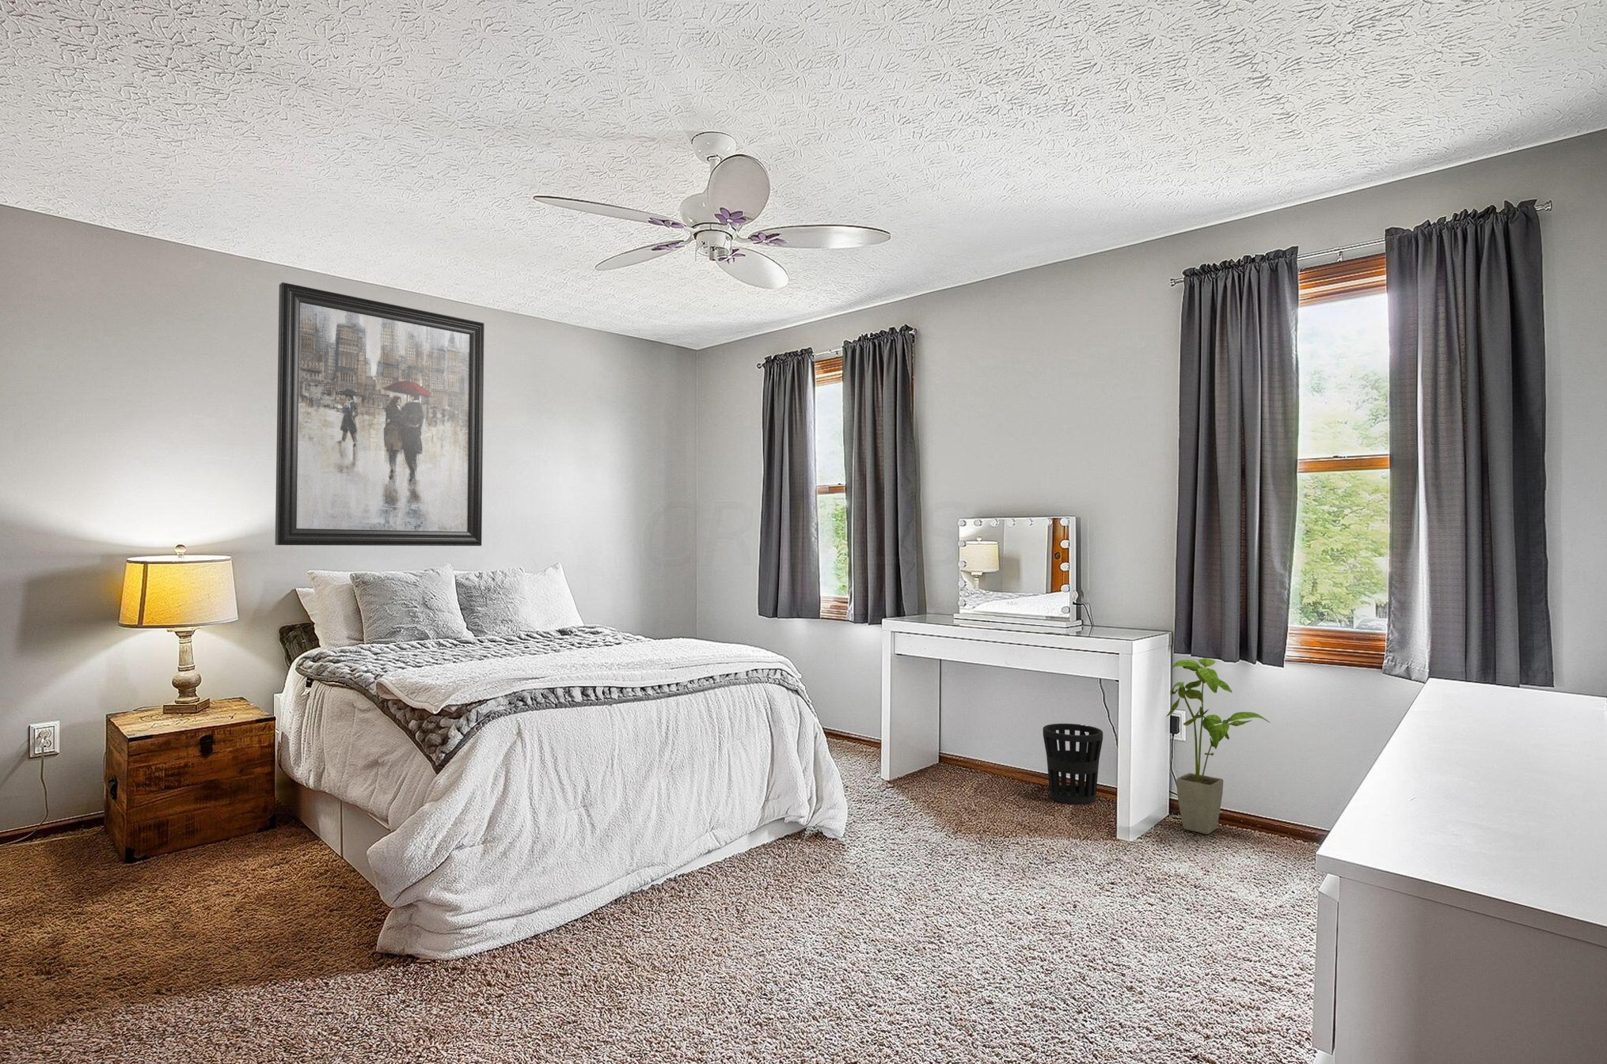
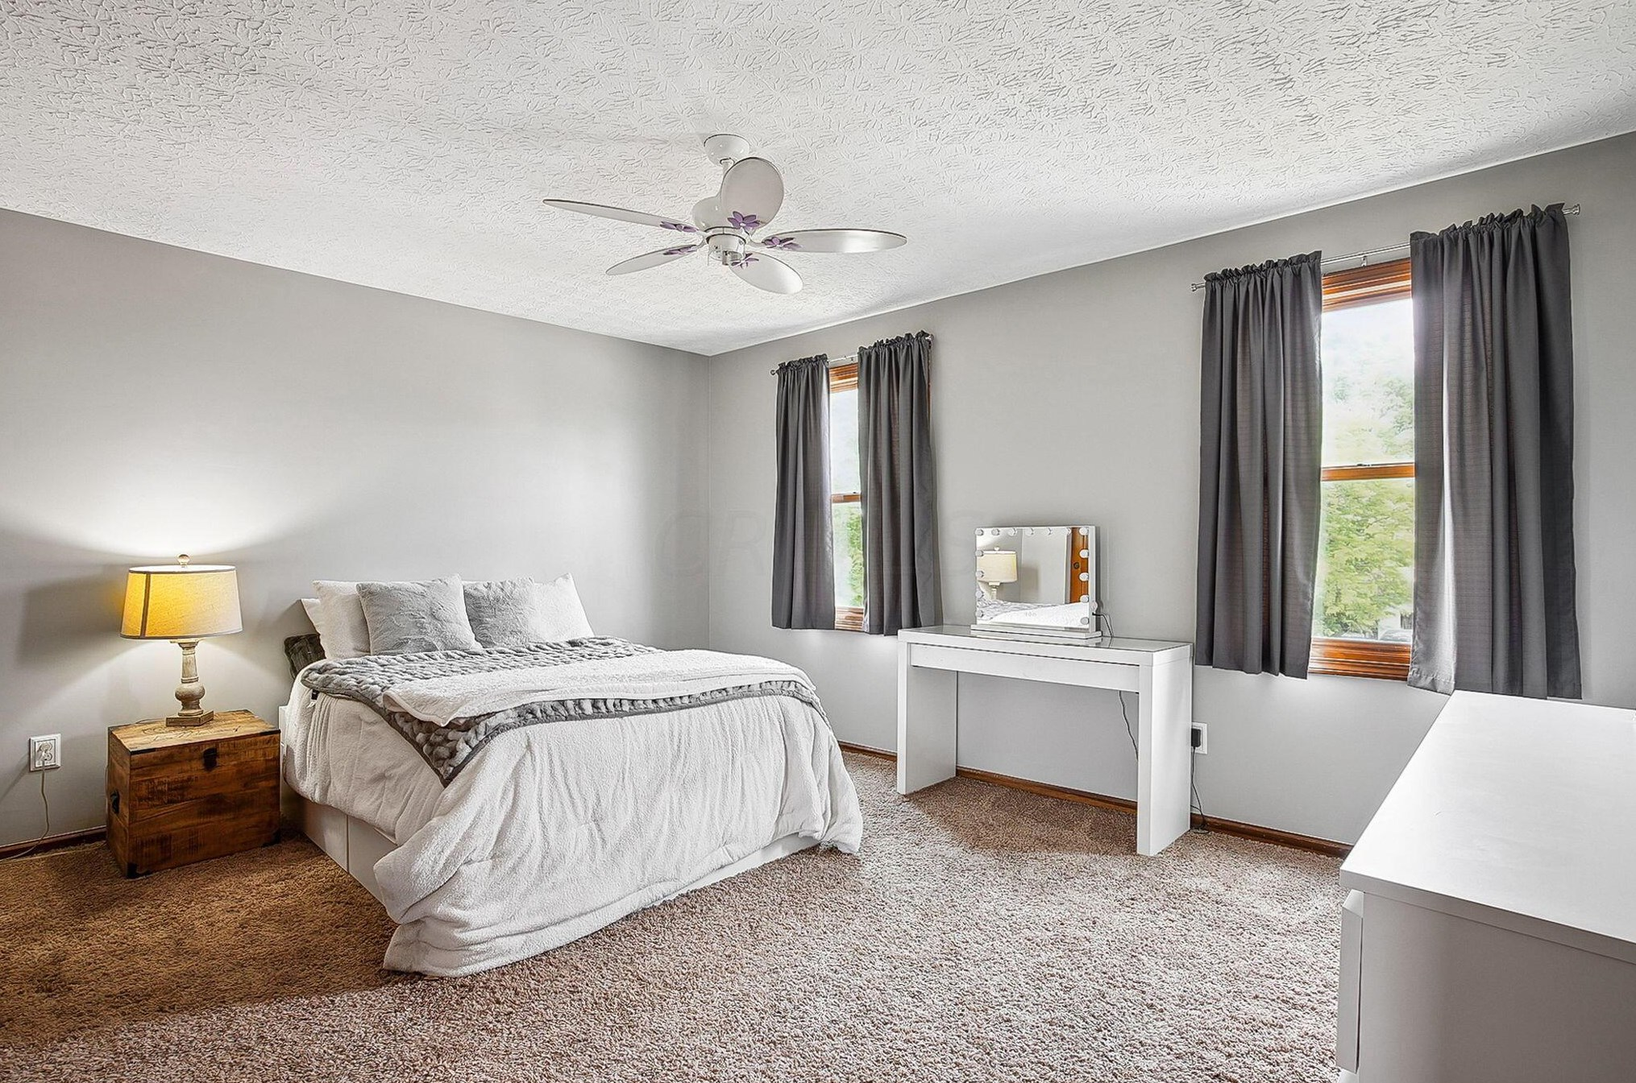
- house plant [1165,658,1271,835]
- wastebasket [1042,723,1103,805]
- wall art [274,281,486,546]
